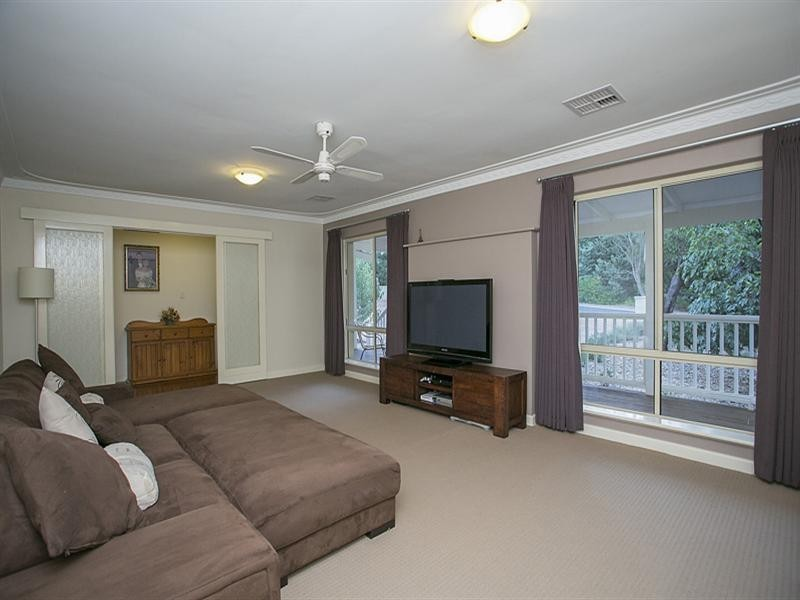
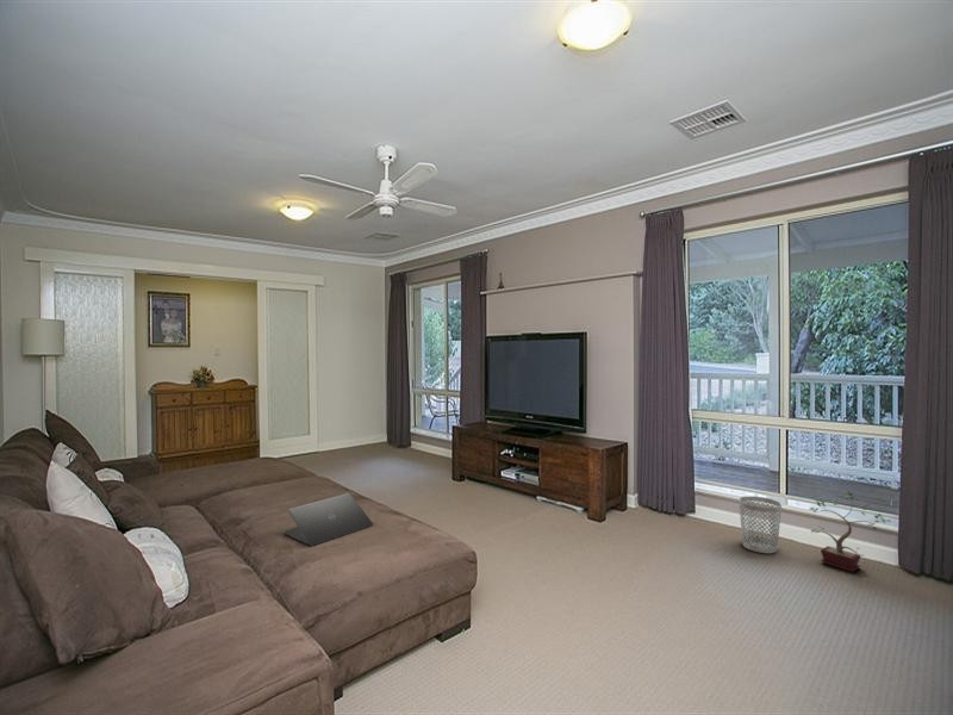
+ laptop [282,492,374,547]
+ wastebasket [737,495,783,554]
+ potted plant [809,490,892,573]
